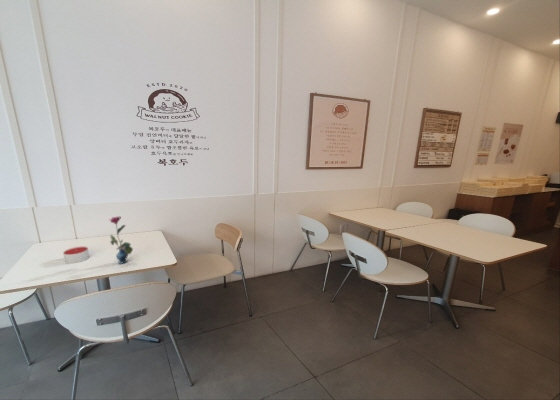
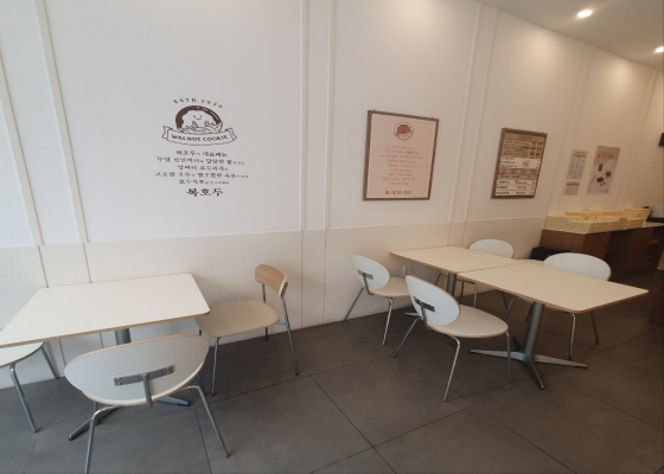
- candle [62,245,90,265]
- vase [109,215,134,265]
